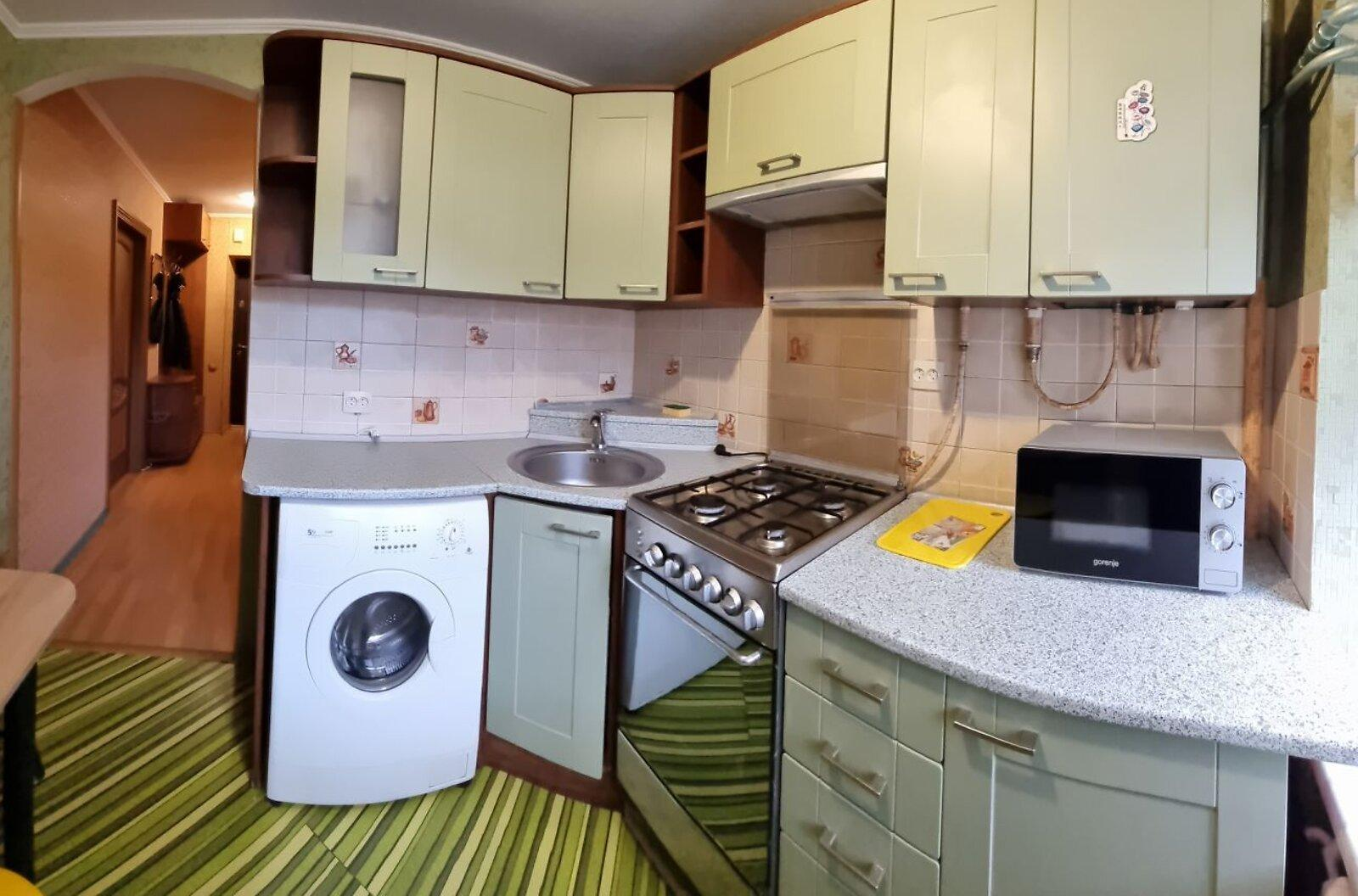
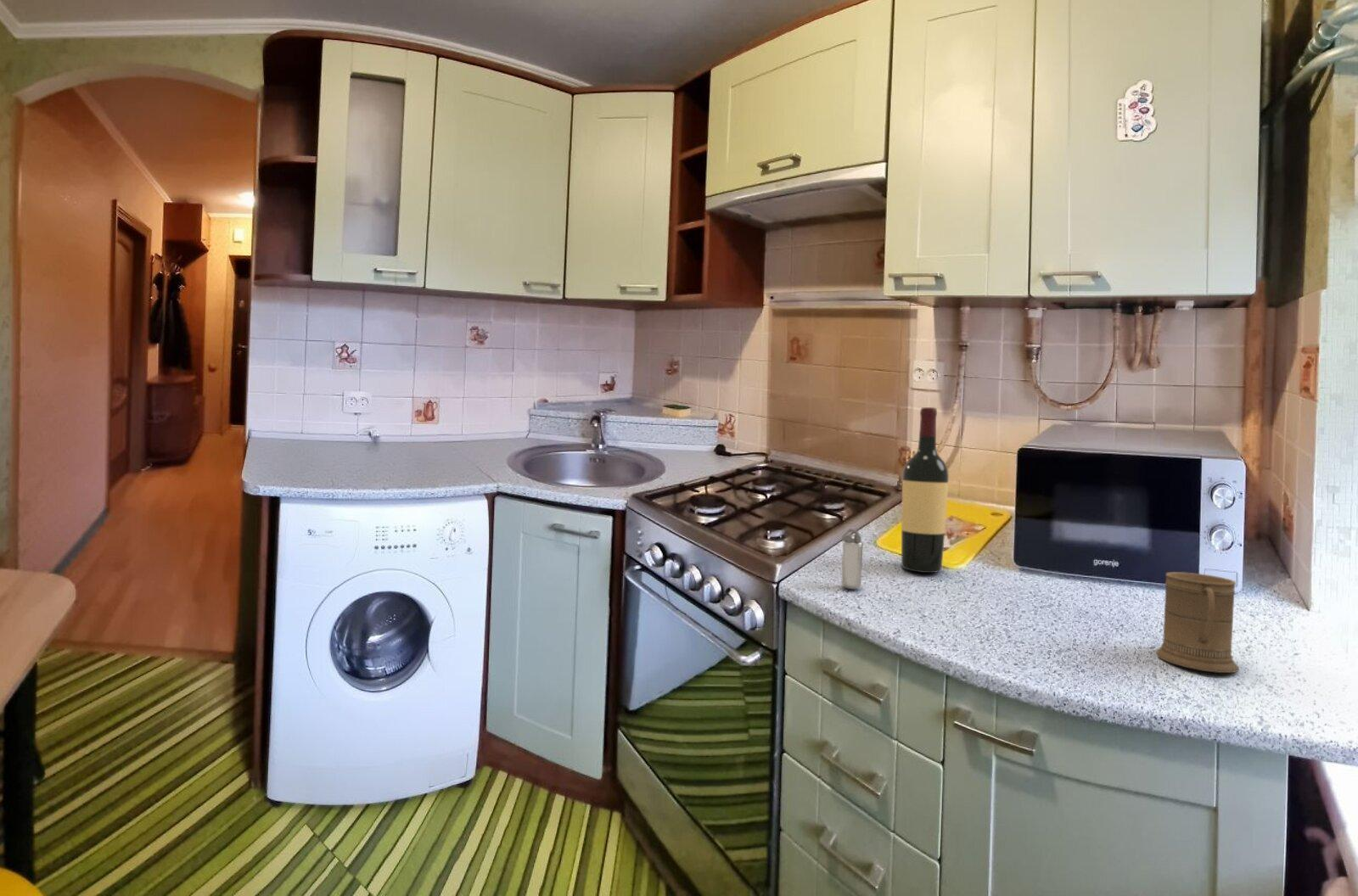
+ mug [1155,571,1240,674]
+ wine bottle [901,406,950,574]
+ shaker [840,529,864,590]
